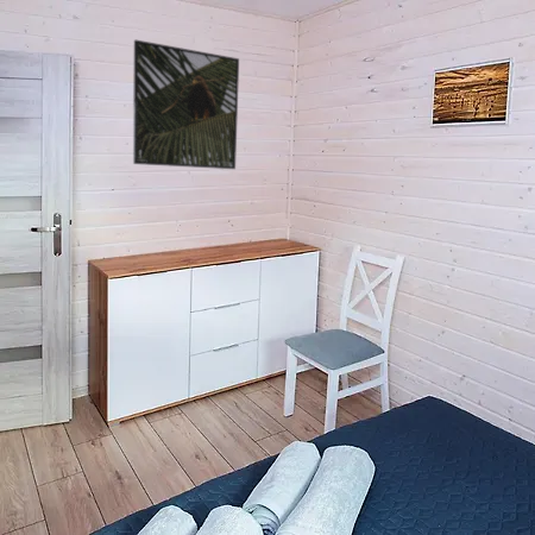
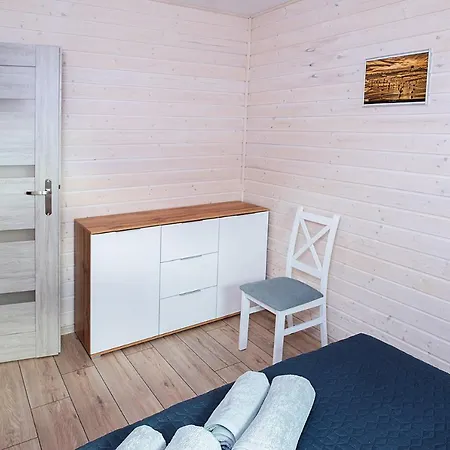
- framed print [132,39,240,170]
